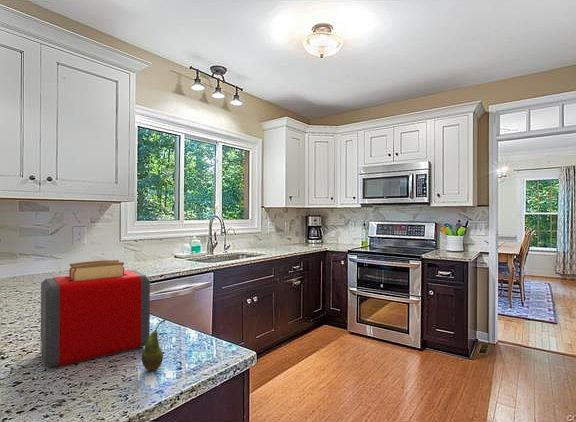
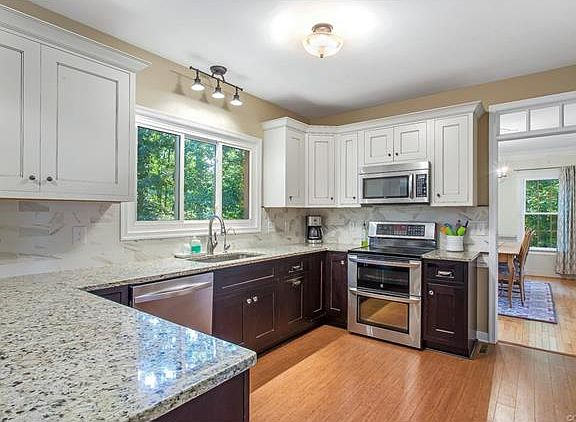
- fruit [141,319,166,372]
- toaster [39,259,151,369]
